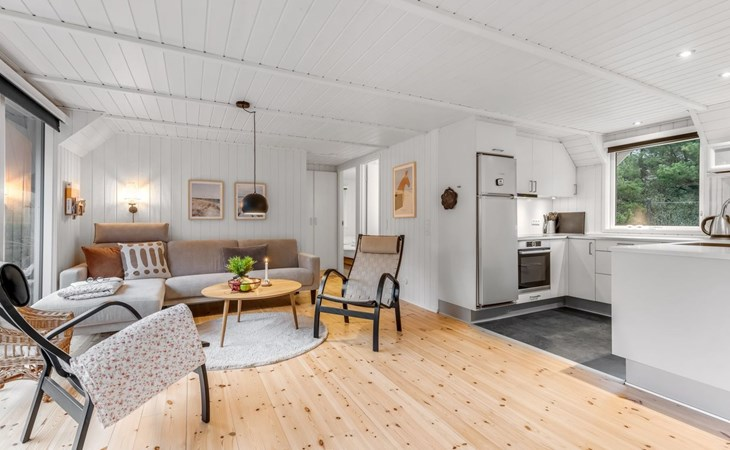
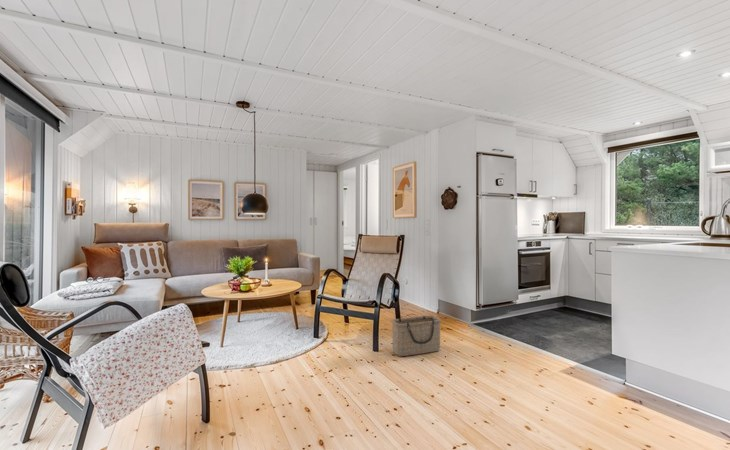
+ basket [390,314,443,357]
